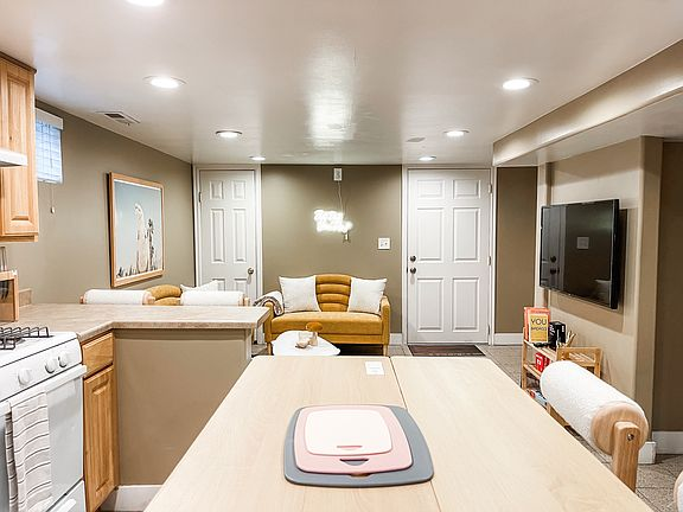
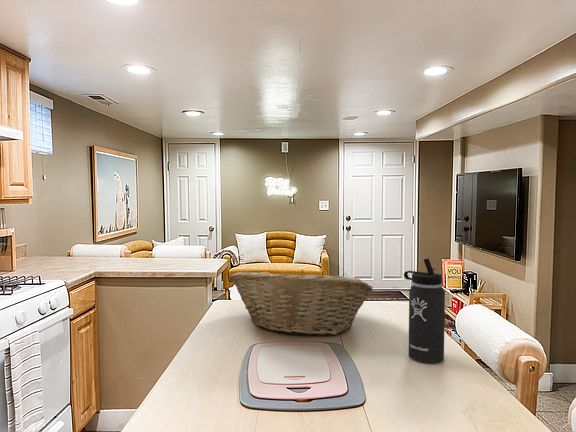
+ fruit basket [228,269,373,336]
+ thermos bottle [403,257,446,364]
